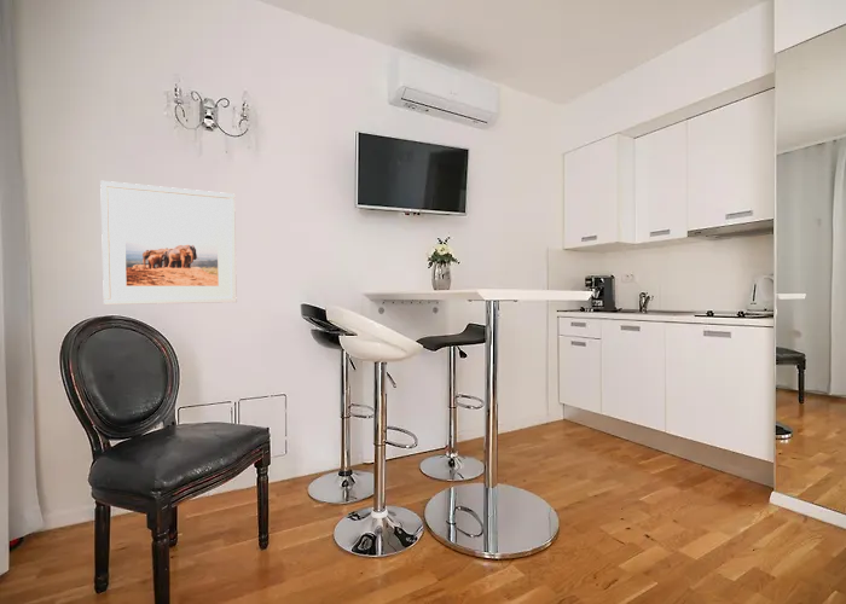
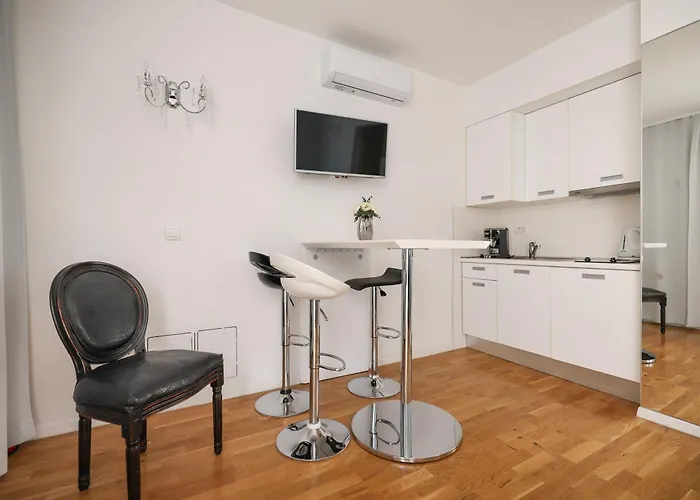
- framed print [99,180,238,306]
